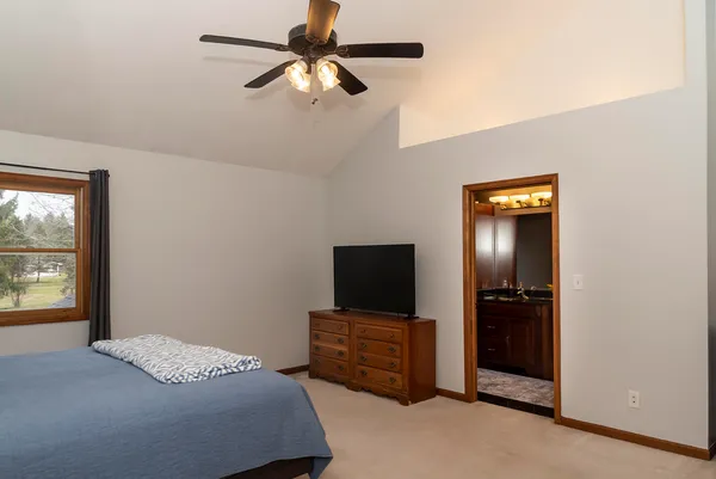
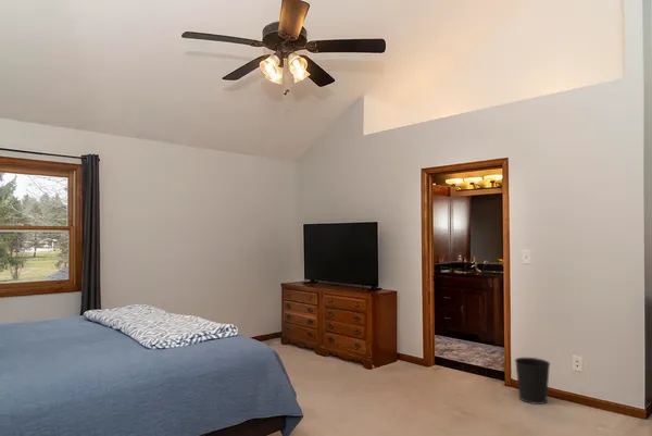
+ wastebasket [514,357,551,406]
